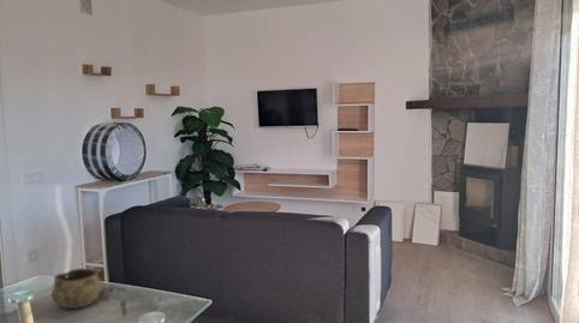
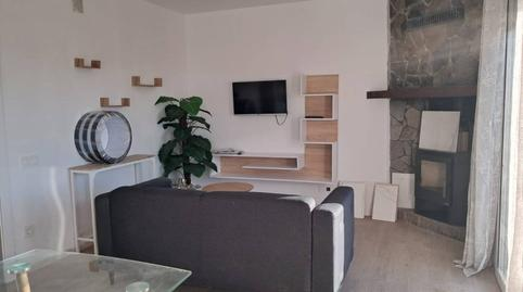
- decorative bowl [50,268,103,310]
